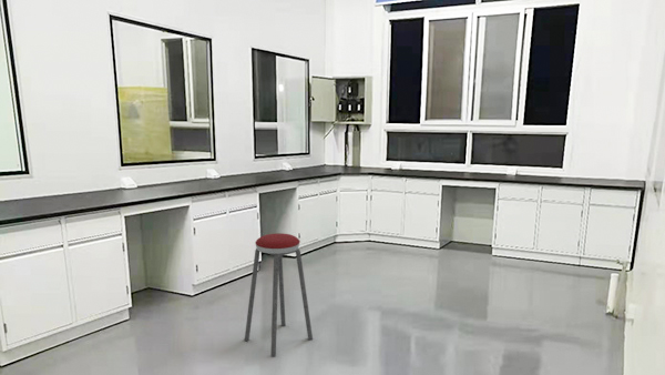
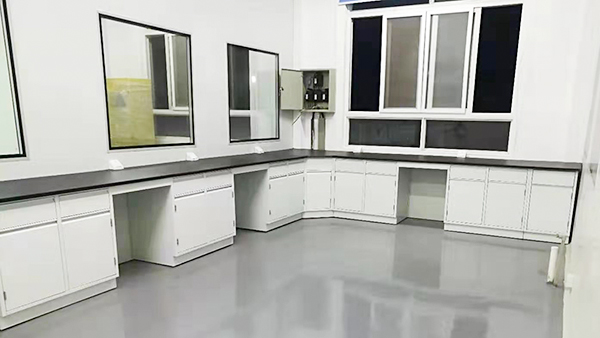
- music stool [244,232,314,358]
